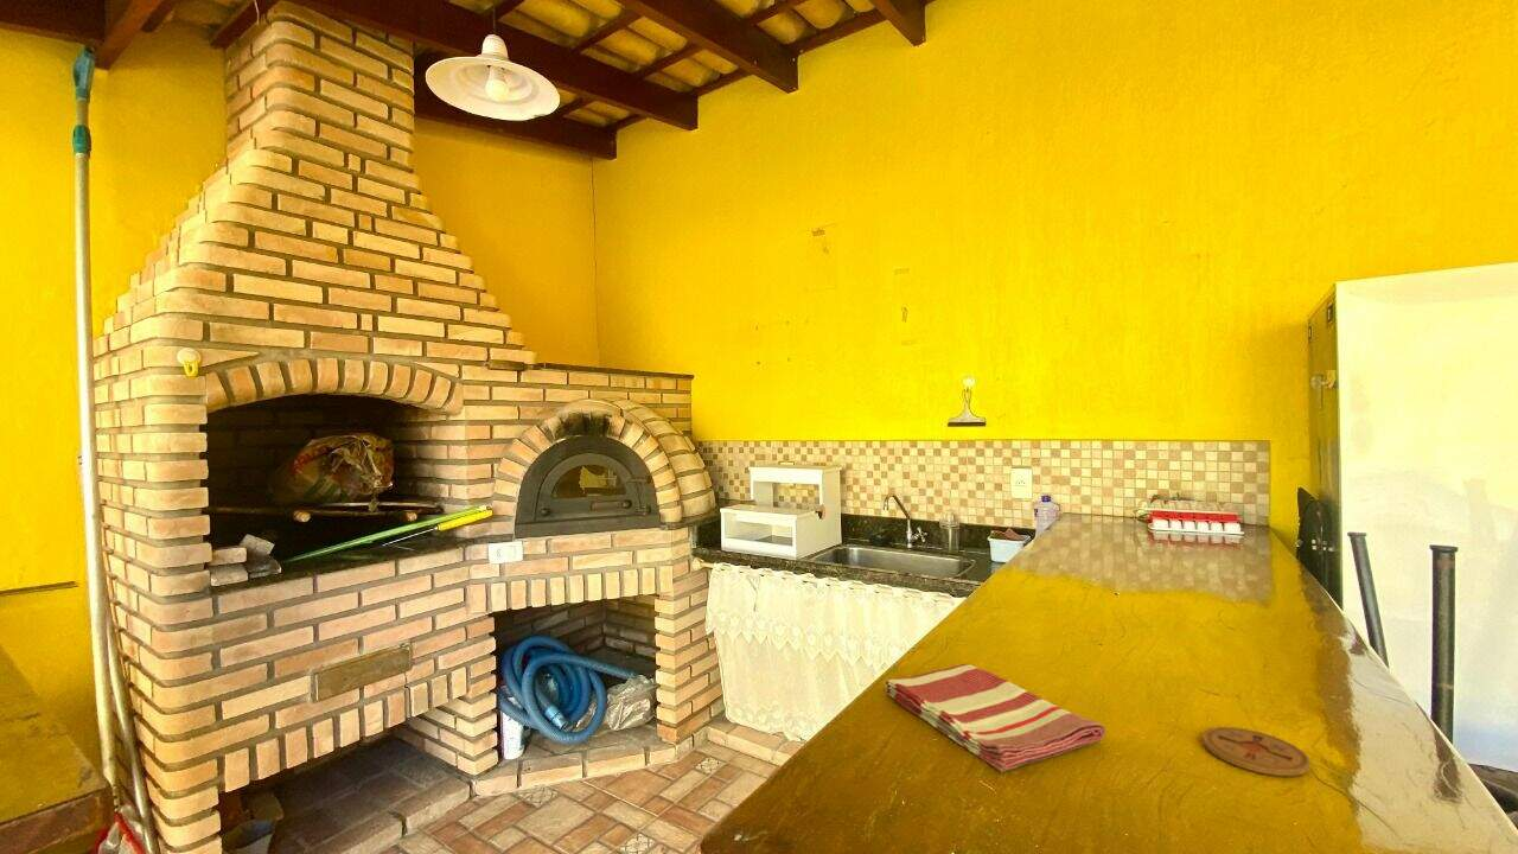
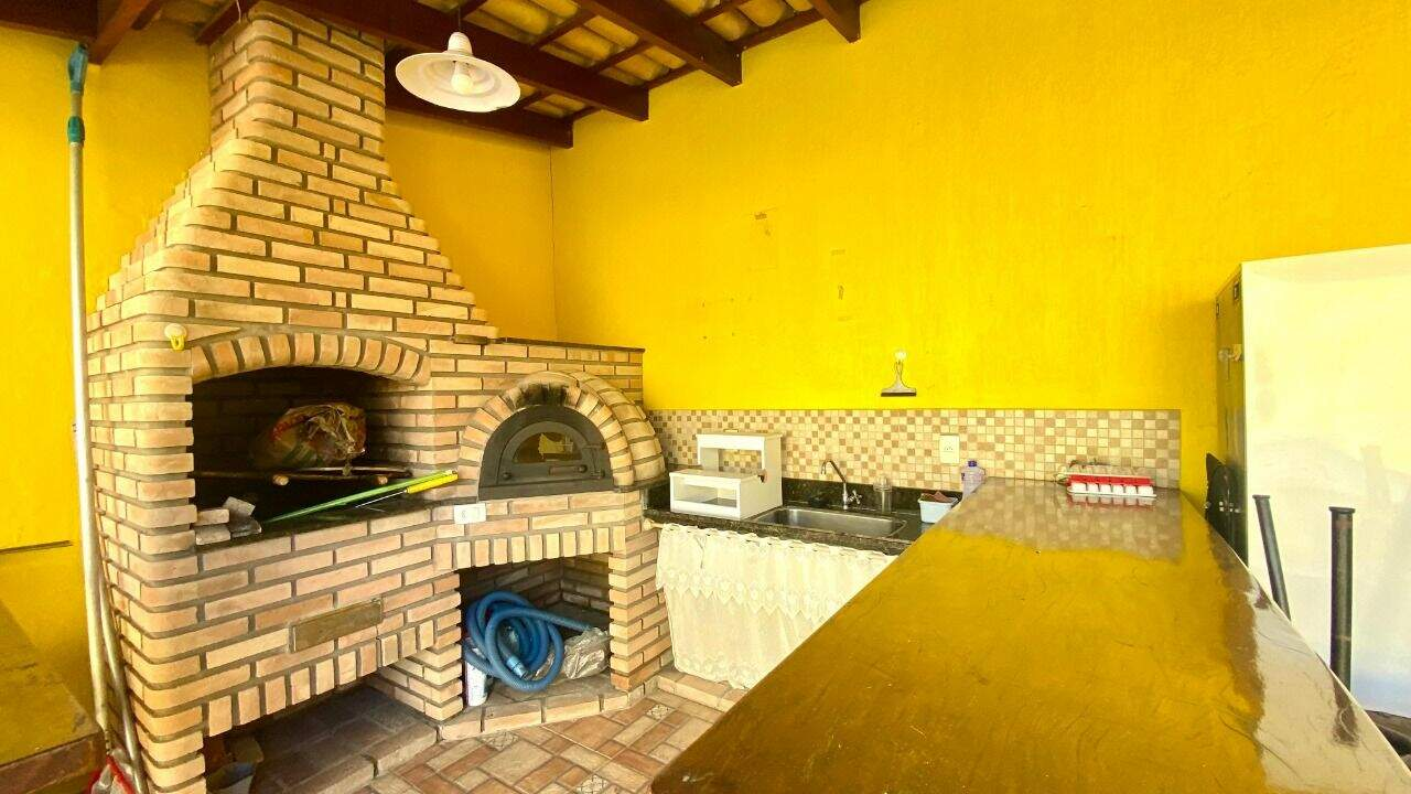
- coaster [1201,726,1312,777]
- dish towel [884,663,1106,773]
